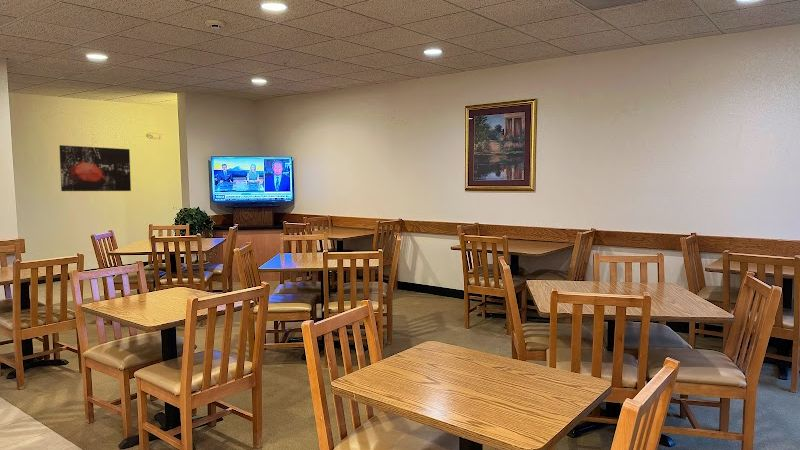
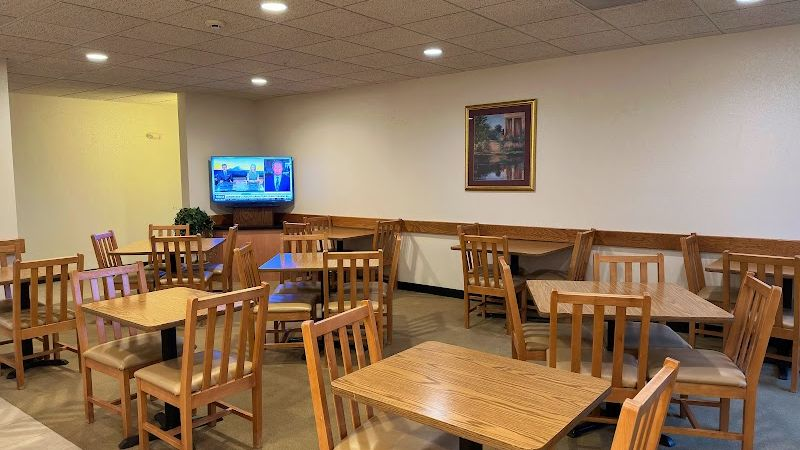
- wall art [58,144,132,192]
